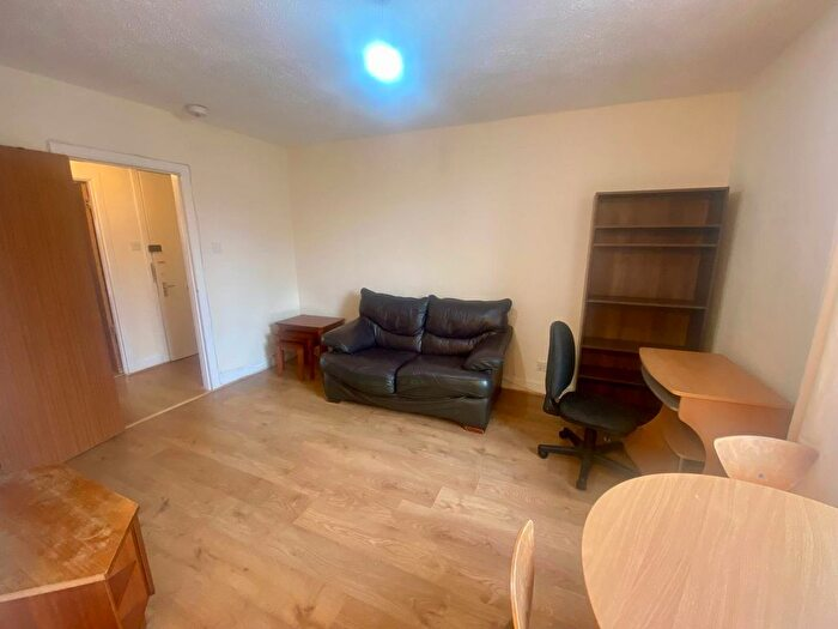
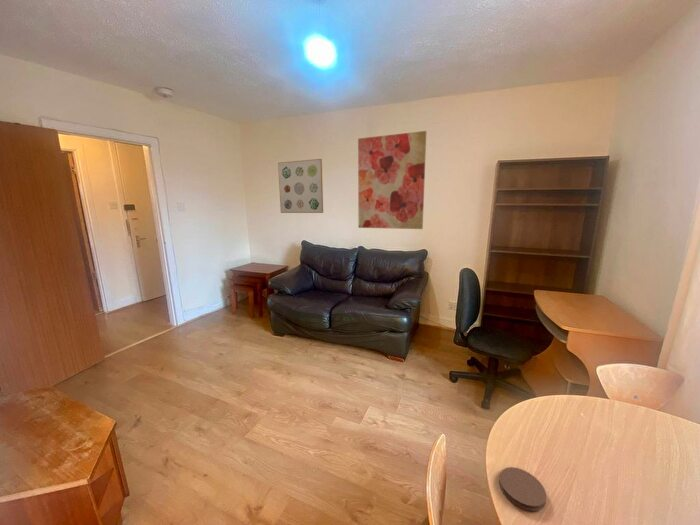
+ coaster [498,466,547,512]
+ wall art [357,130,427,230]
+ wall art [277,158,324,214]
